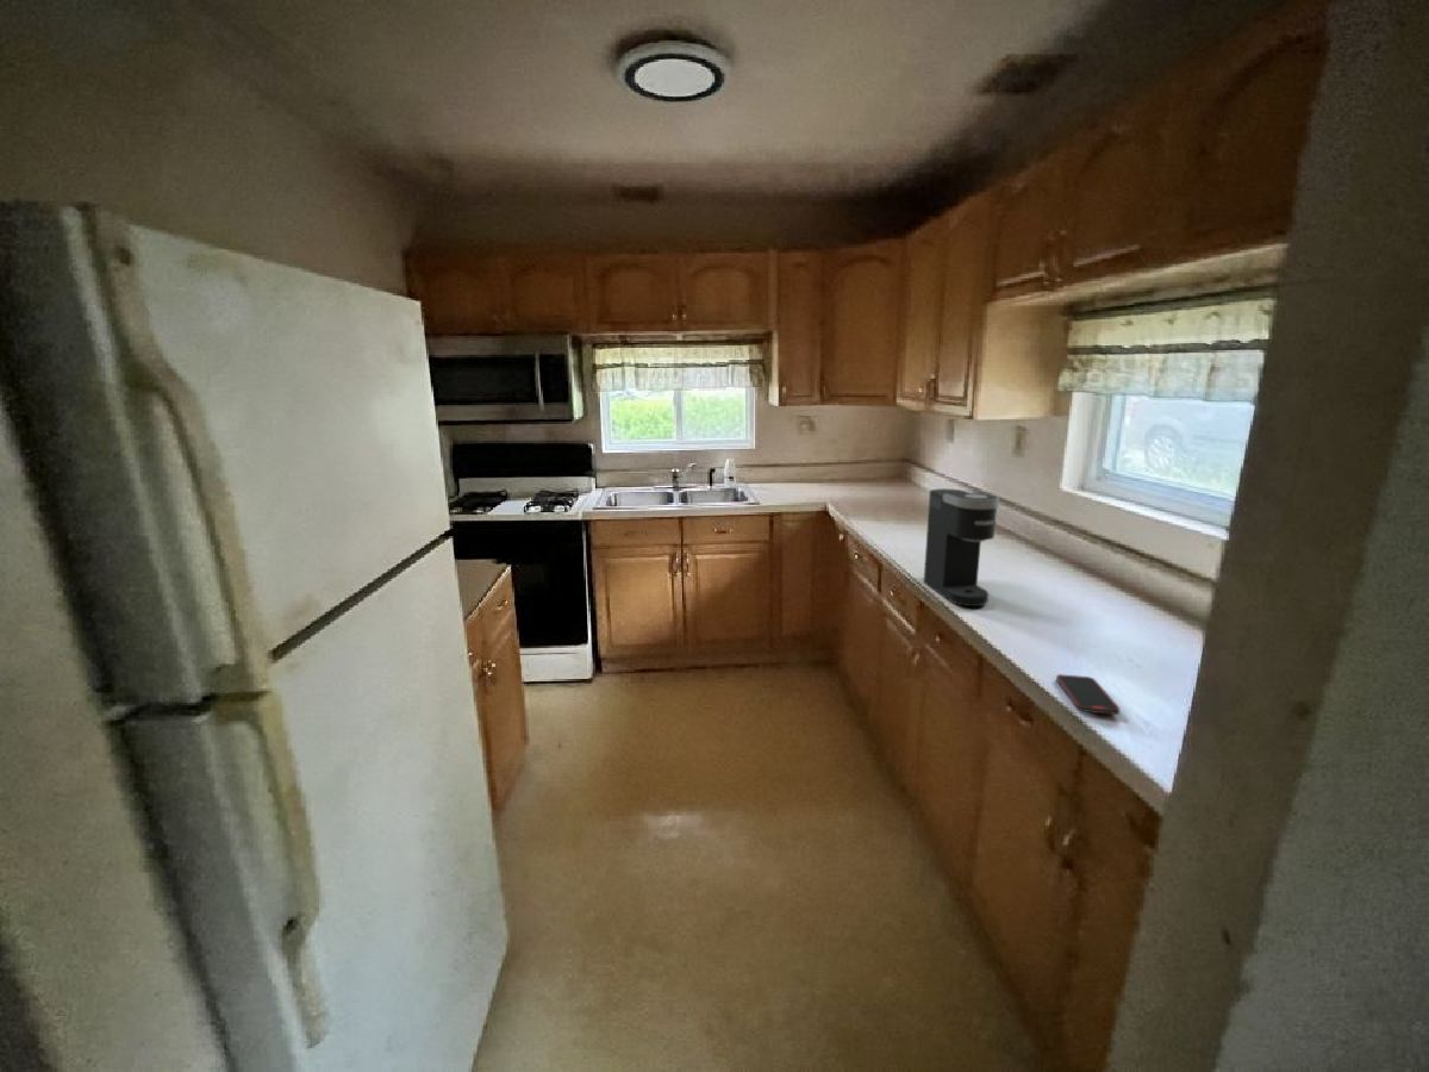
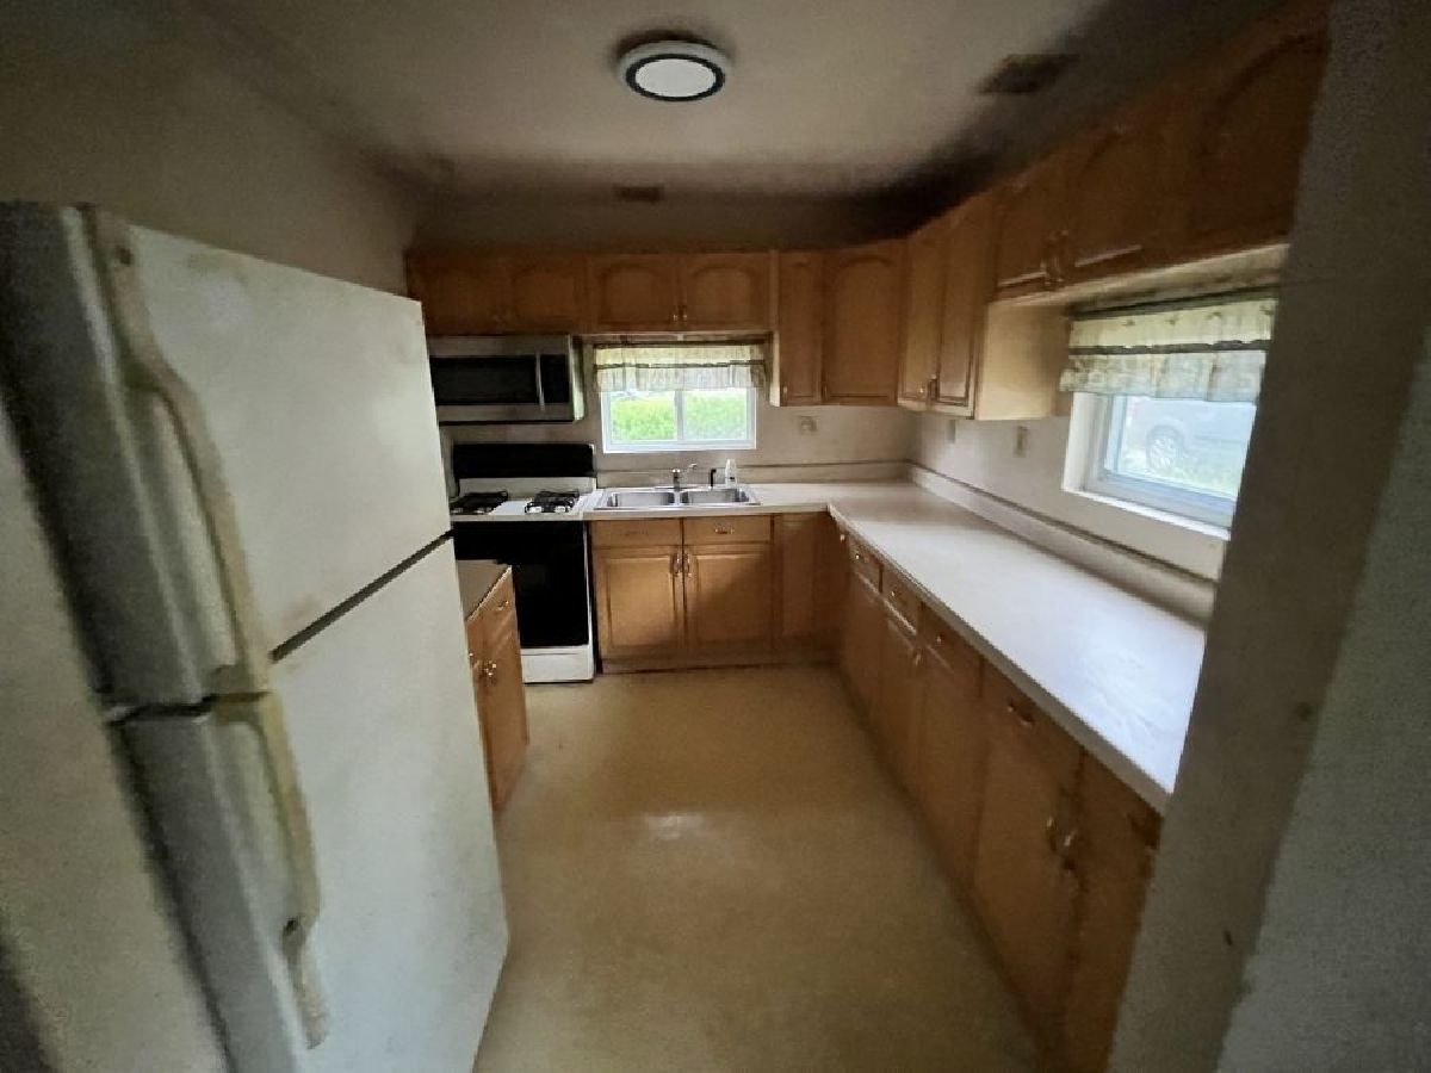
- smartphone [1055,673,1121,716]
- coffee maker [923,487,1000,607]
